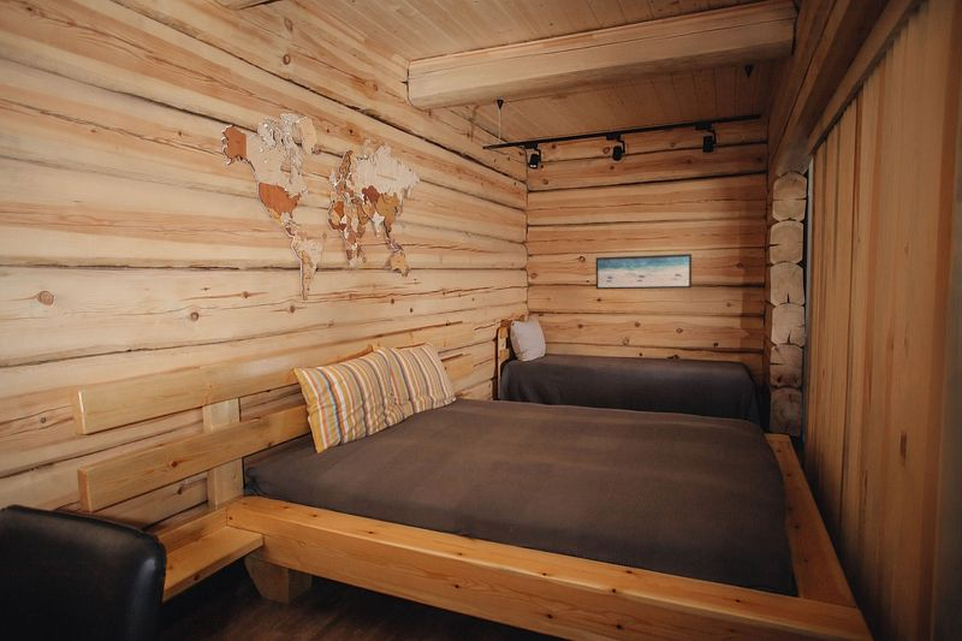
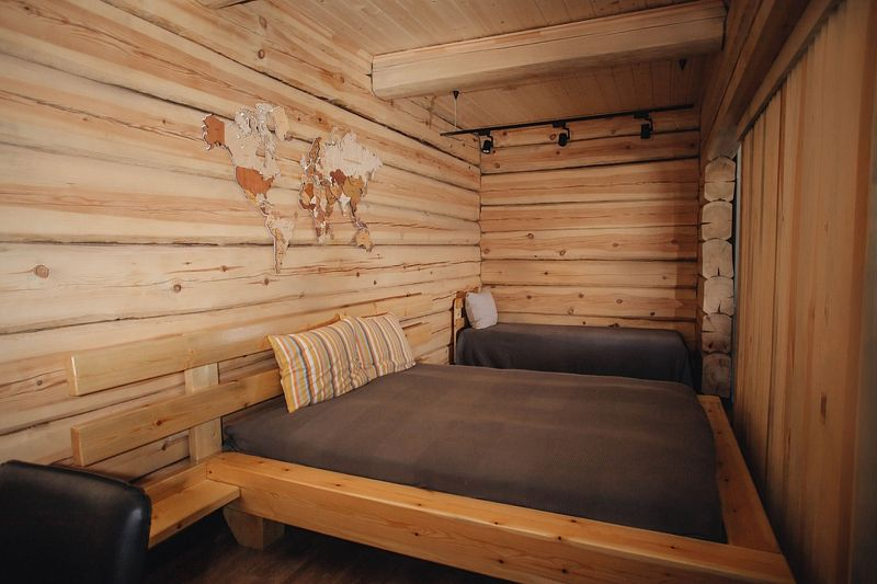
- wall art [595,253,693,290]
